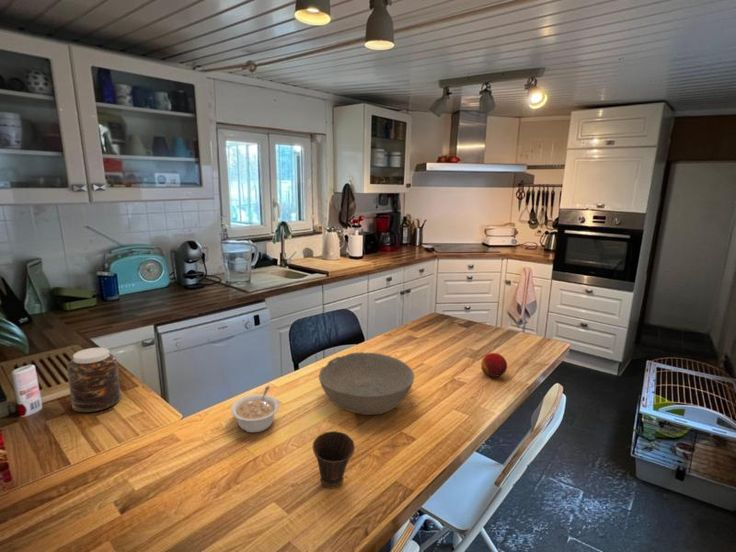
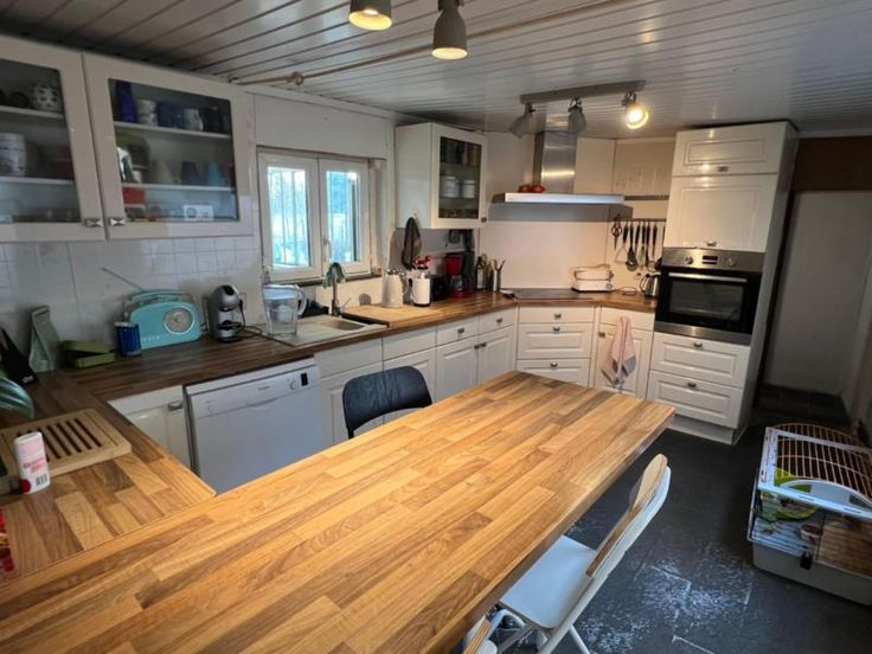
- jar [66,347,122,413]
- bowl [318,351,415,416]
- legume [230,385,280,433]
- cup [312,430,356,489]
- fruit [480,352,508,378]
